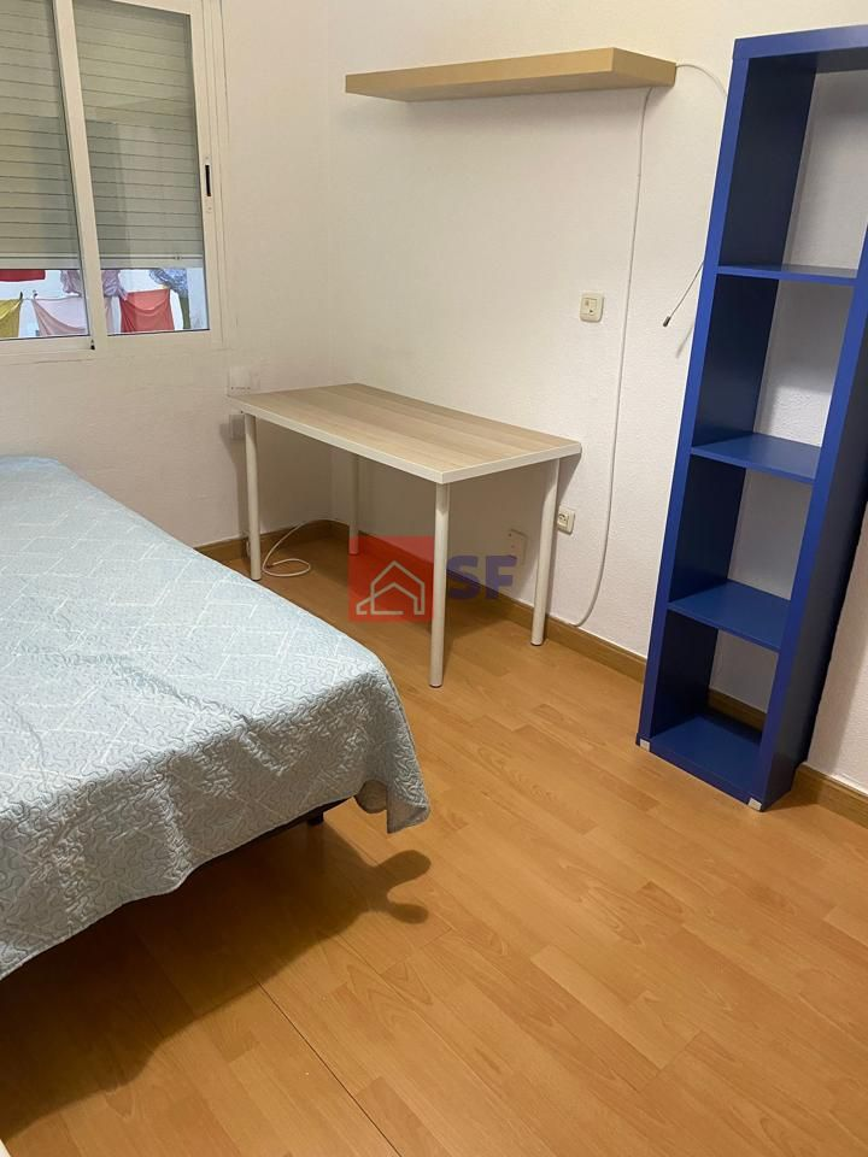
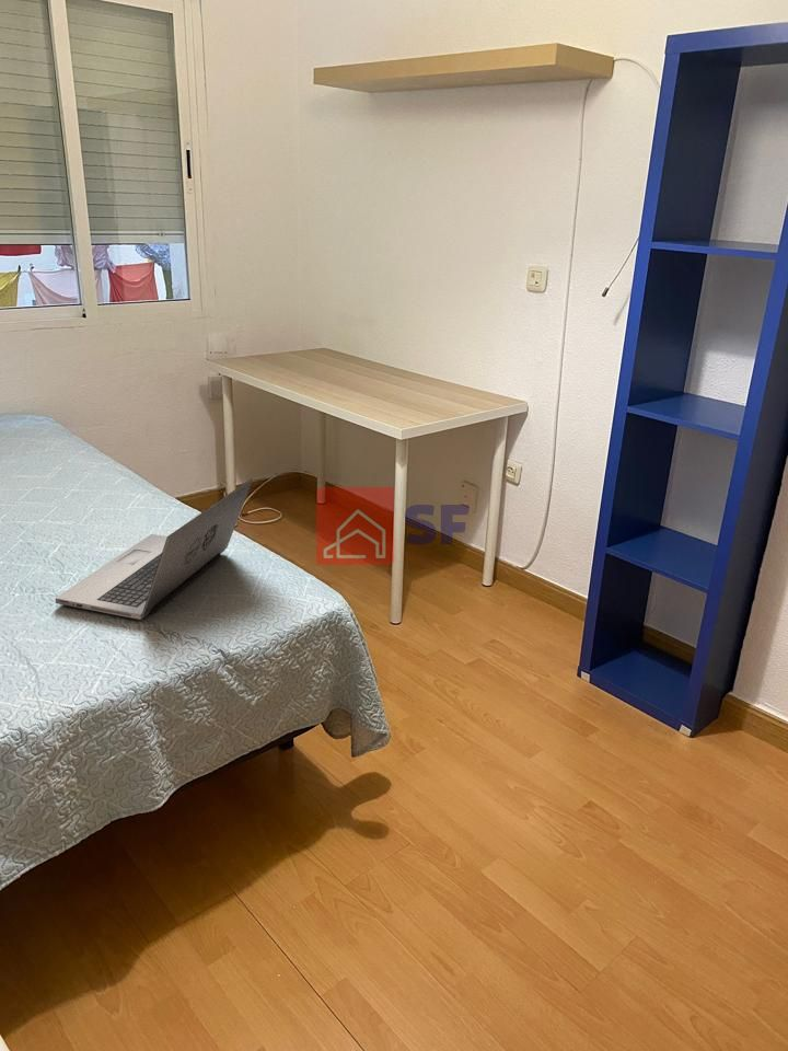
+ laptop [55,477,254,621]
